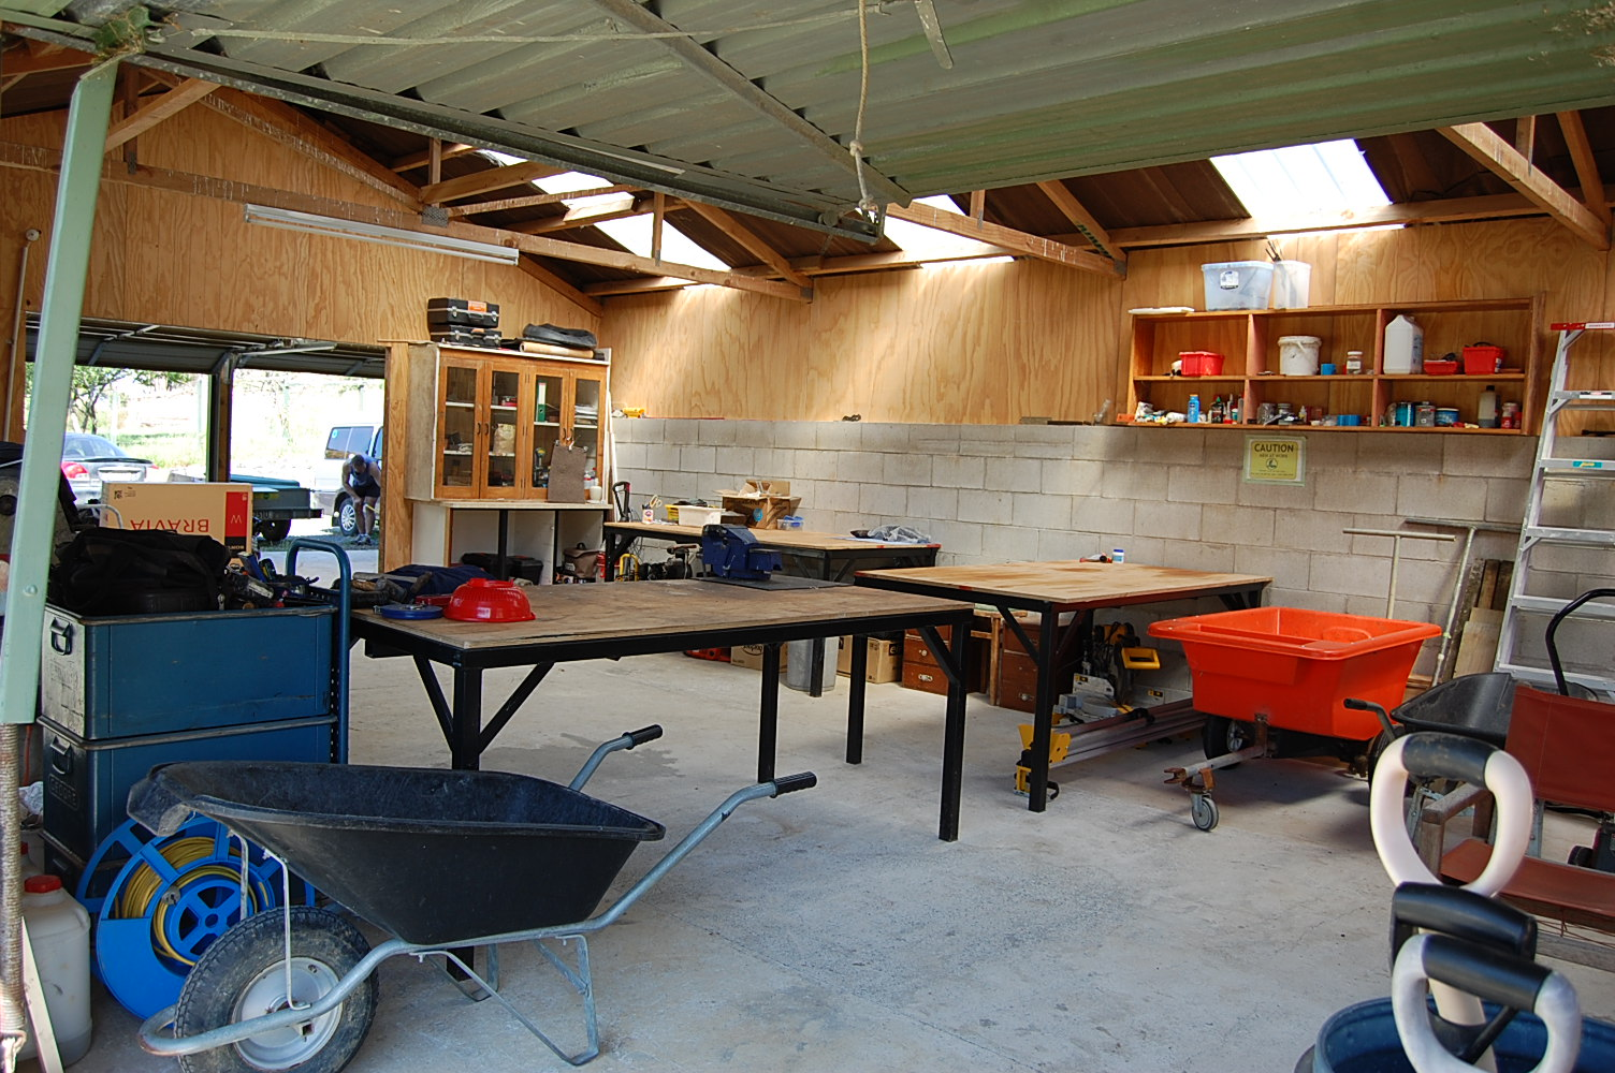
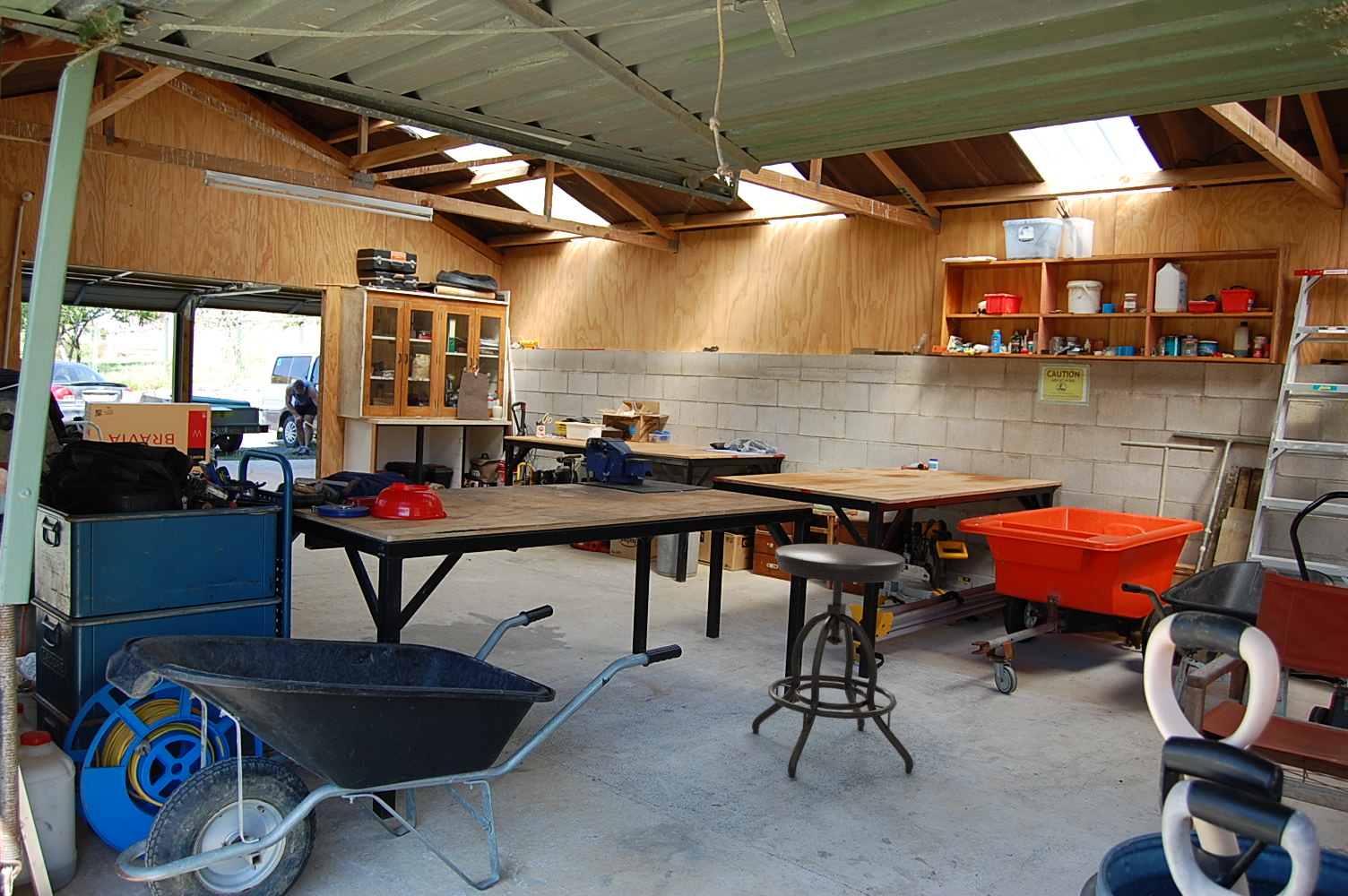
+ stool [751,543,914,778]
